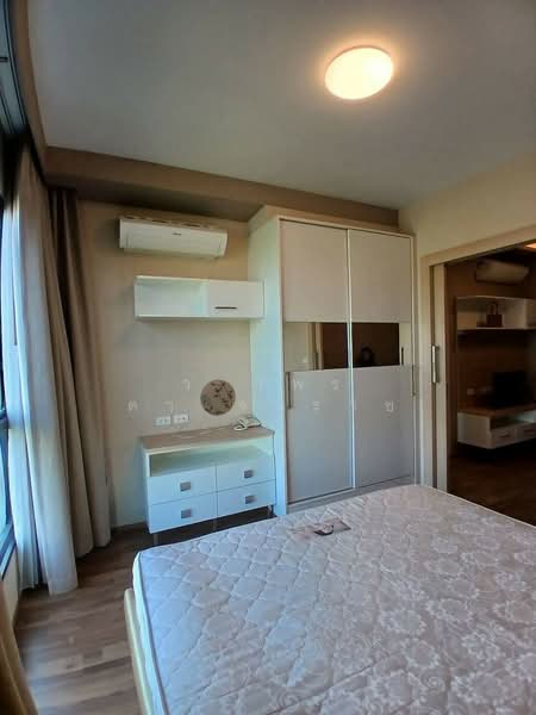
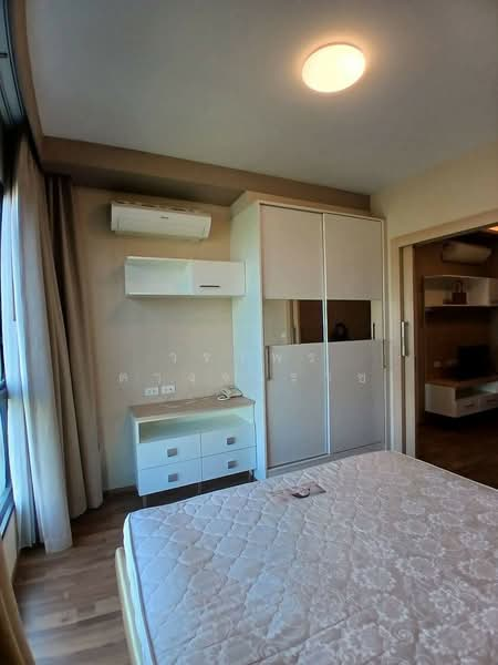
- decorative plate [199,378,237,417]
